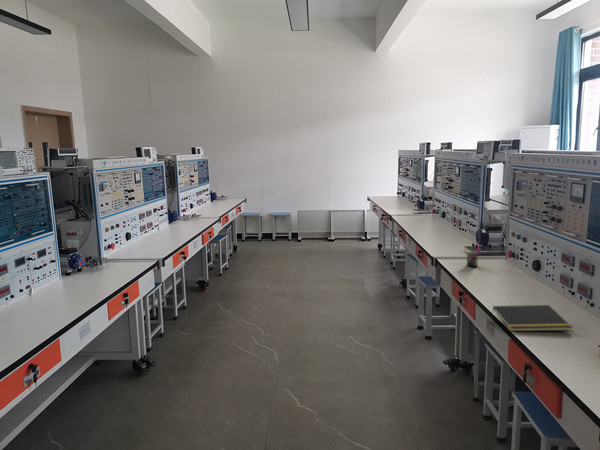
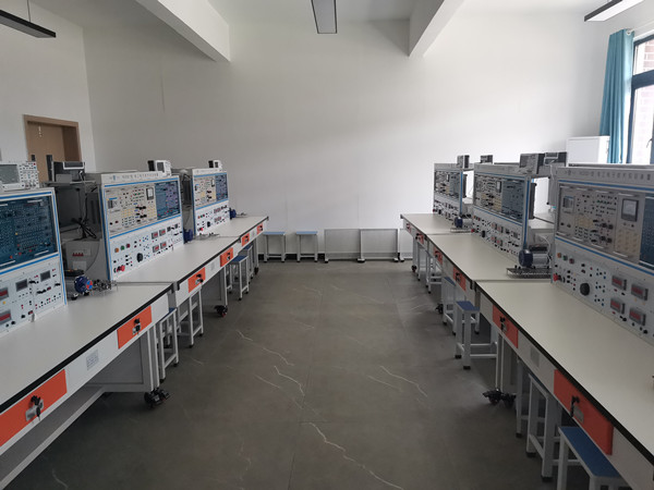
- notepad [491,304,574,332]
- pen holder [464,244,482,268]
